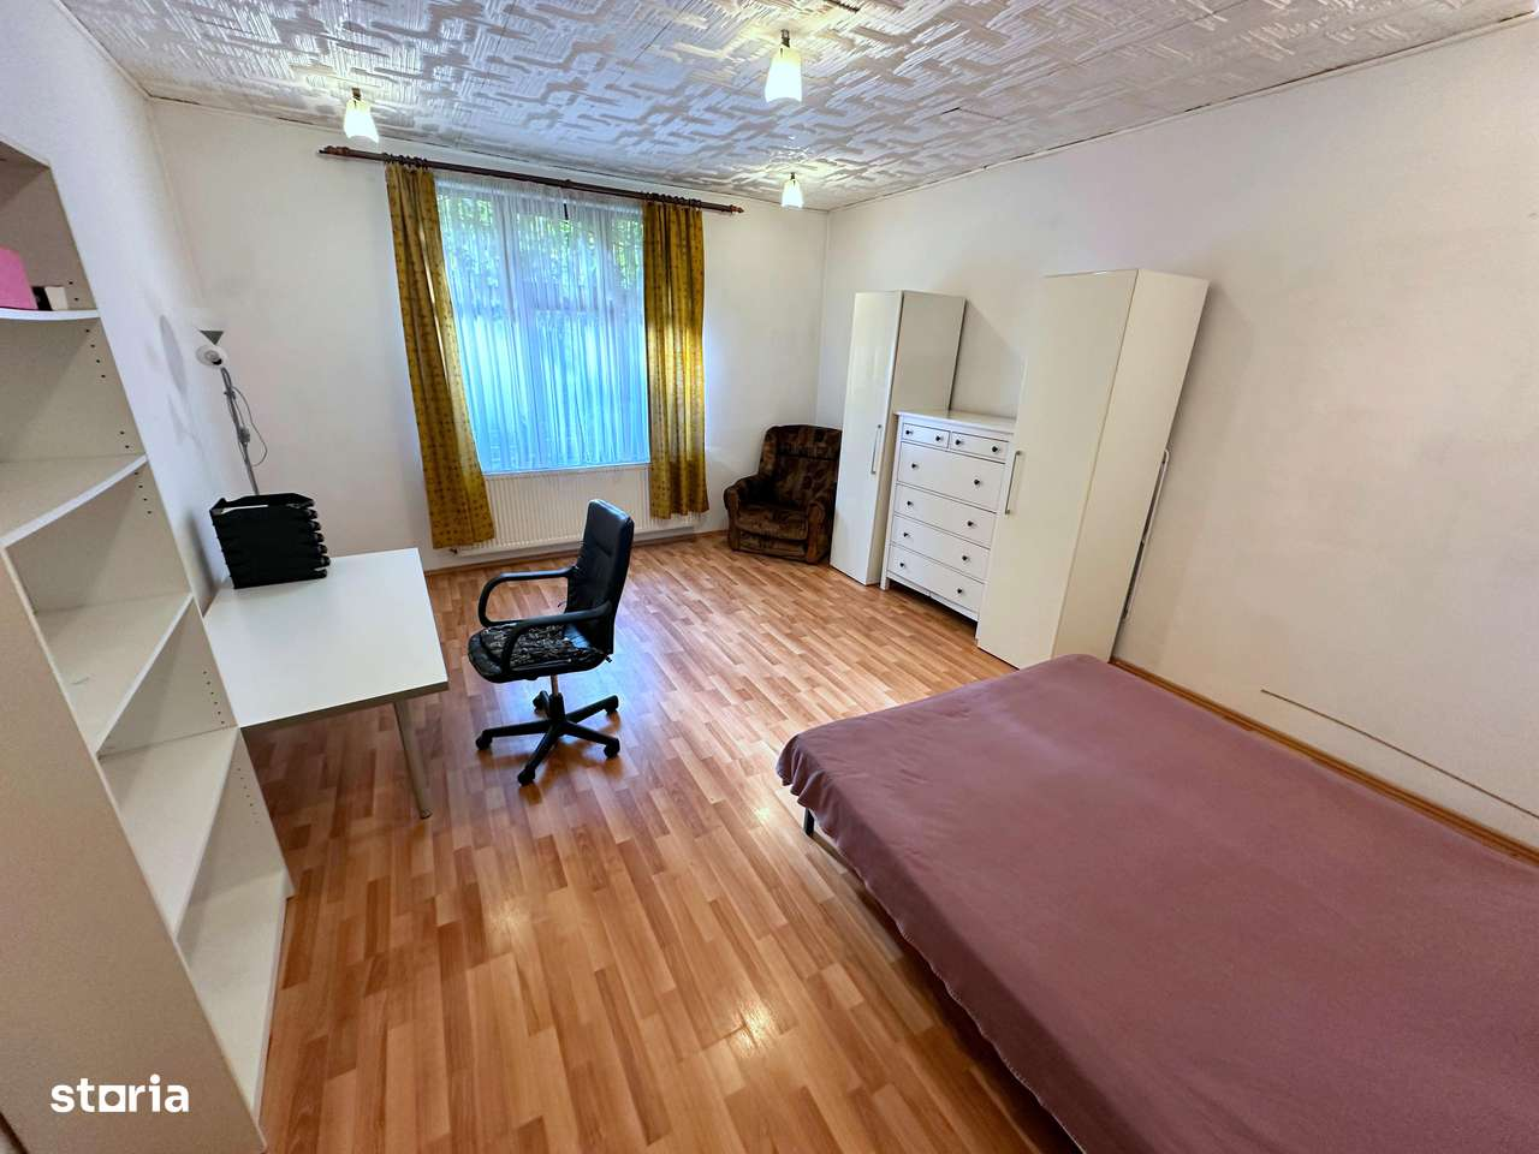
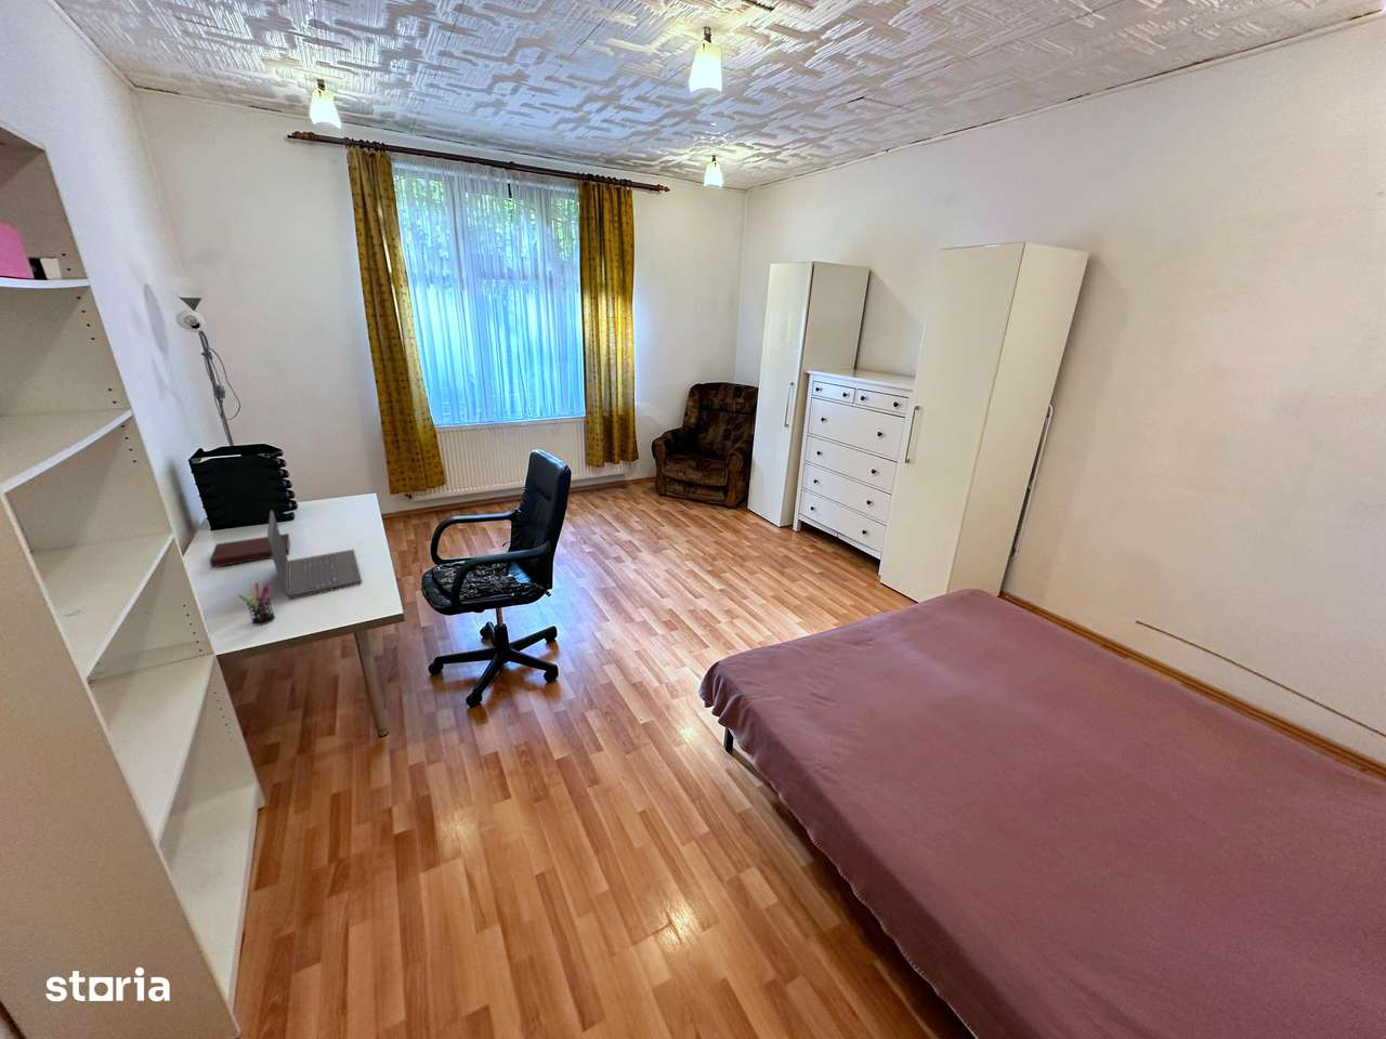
+ pen holder [237,583,276,626]
+ notebook [208,533,291,569]
+ laptop computer [266,509,362,599]
